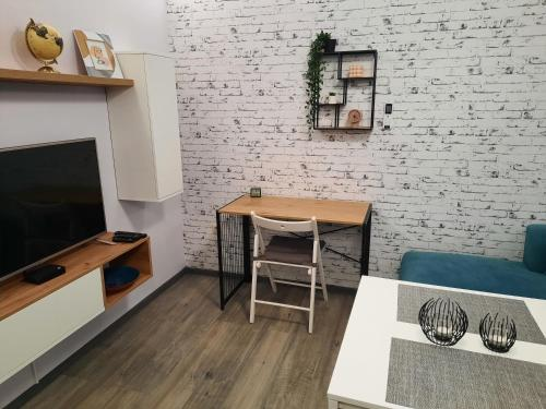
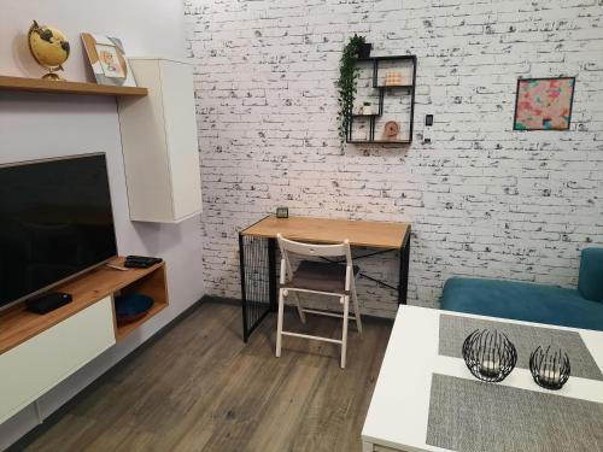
+ wall art [511,75,578,133]
